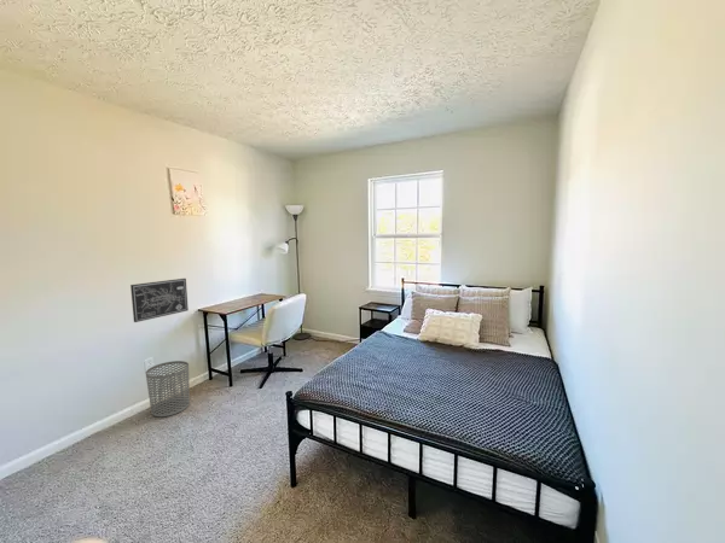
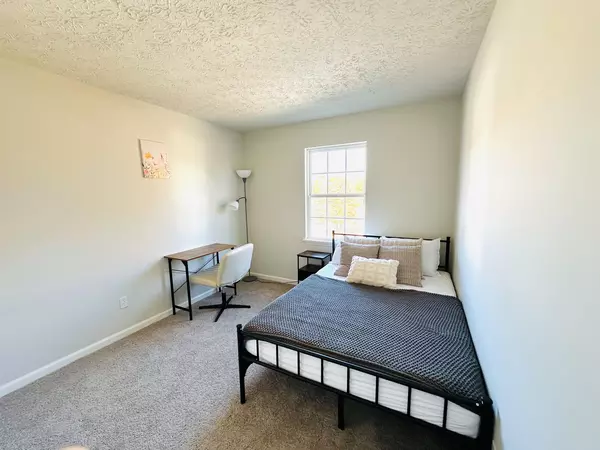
- waste bin [145,360,191,418]
- wall art [129,278,190,323]
